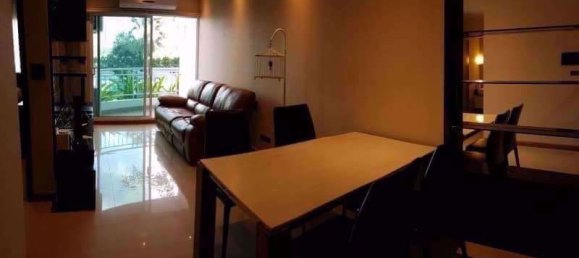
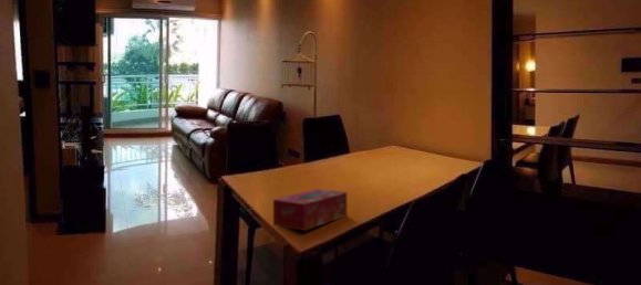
+ tissue box [272,188,348,232]
